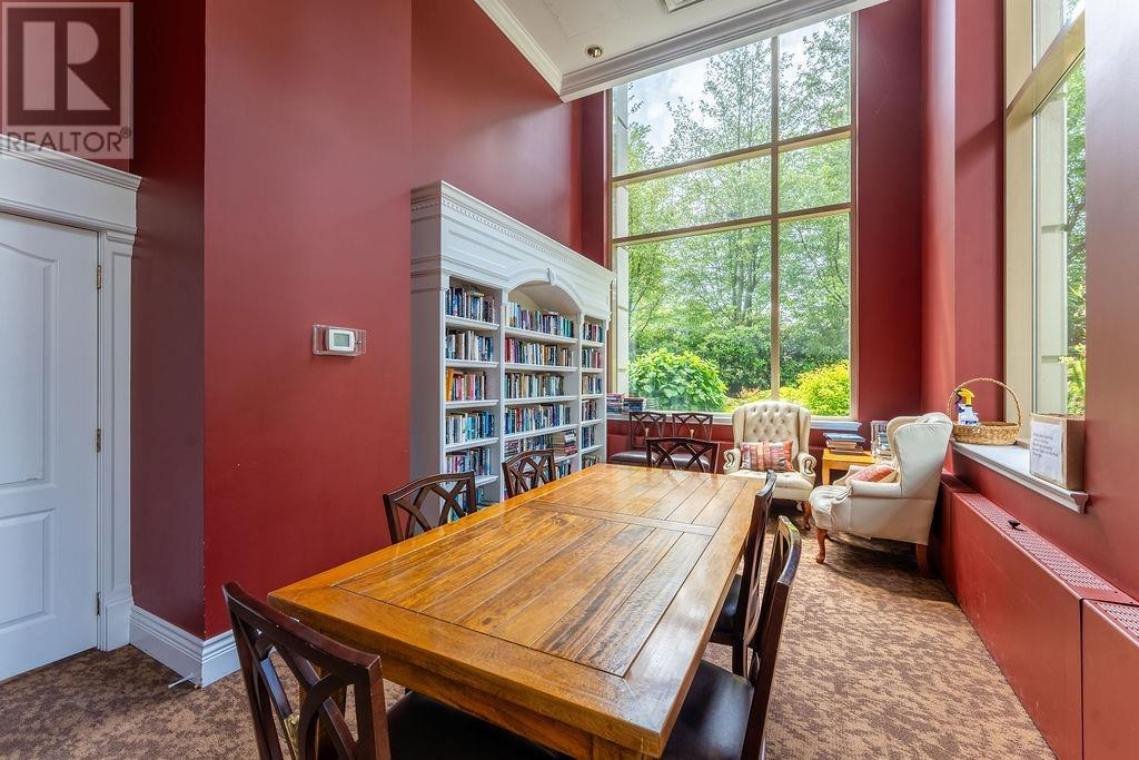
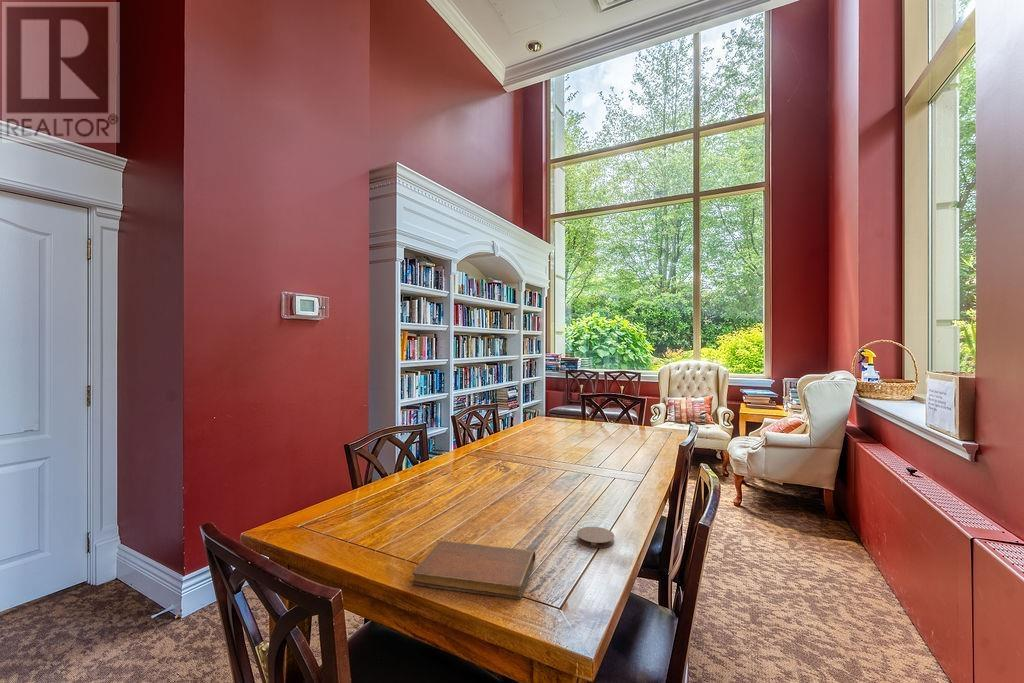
+ notebook [411,540,536,600]
+ coaster [576,526,615,549]
